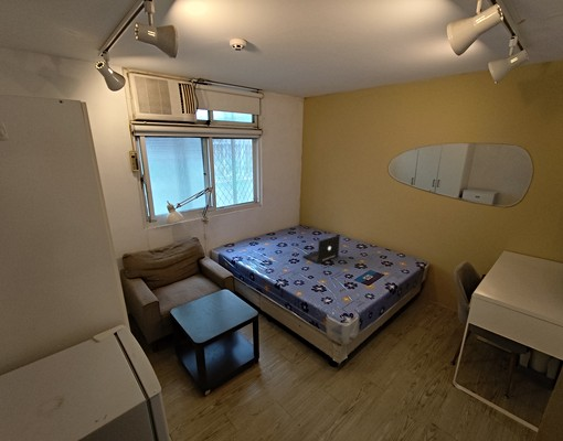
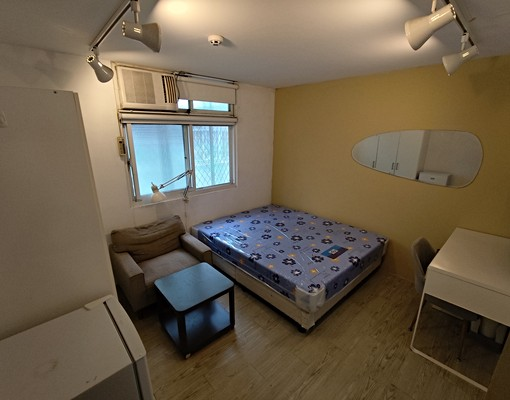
- laptop [301,234,341,265]
